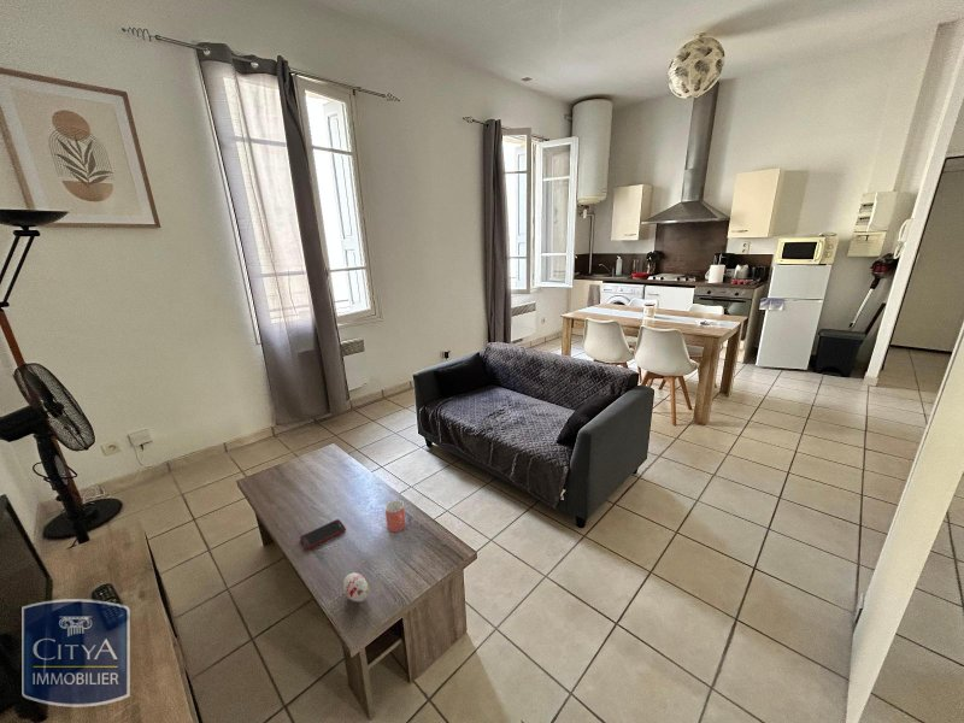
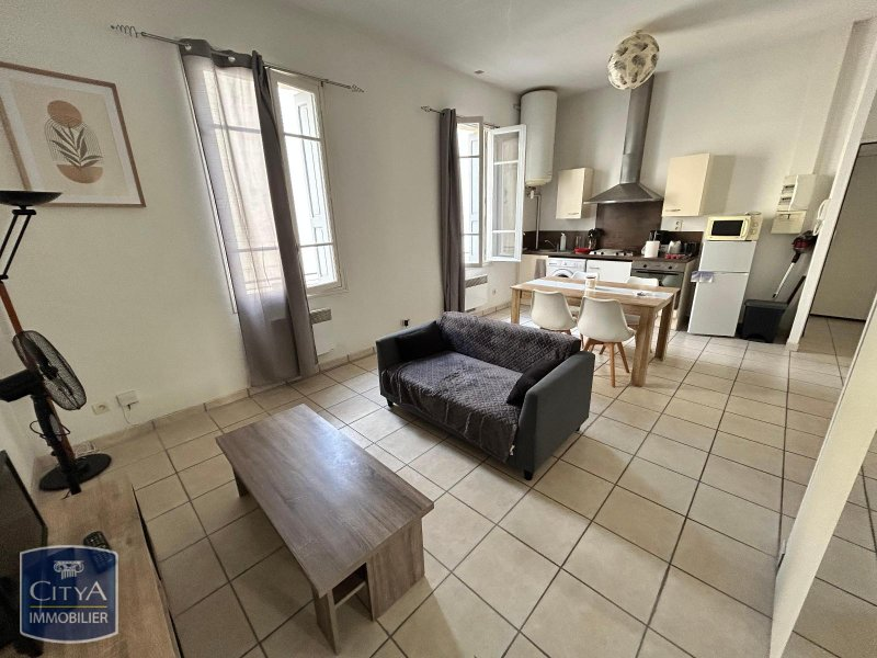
- decorative egg [342,571,370,602]
- cup [384,499,407,533]
- cell phone [299,518,347,551]
